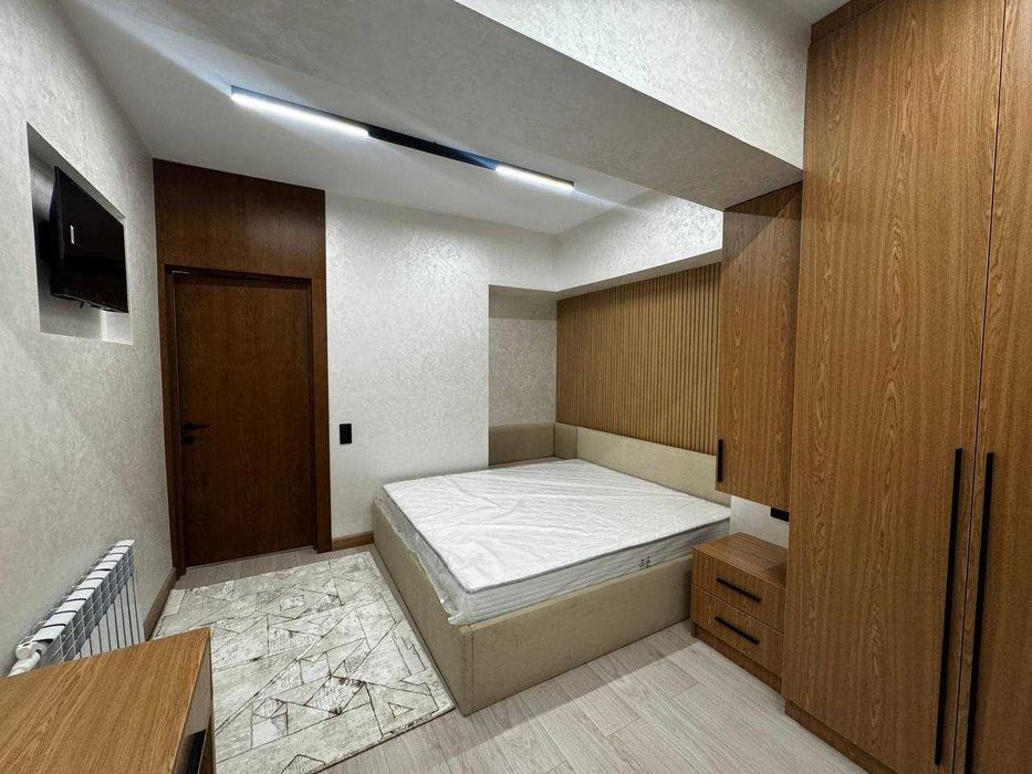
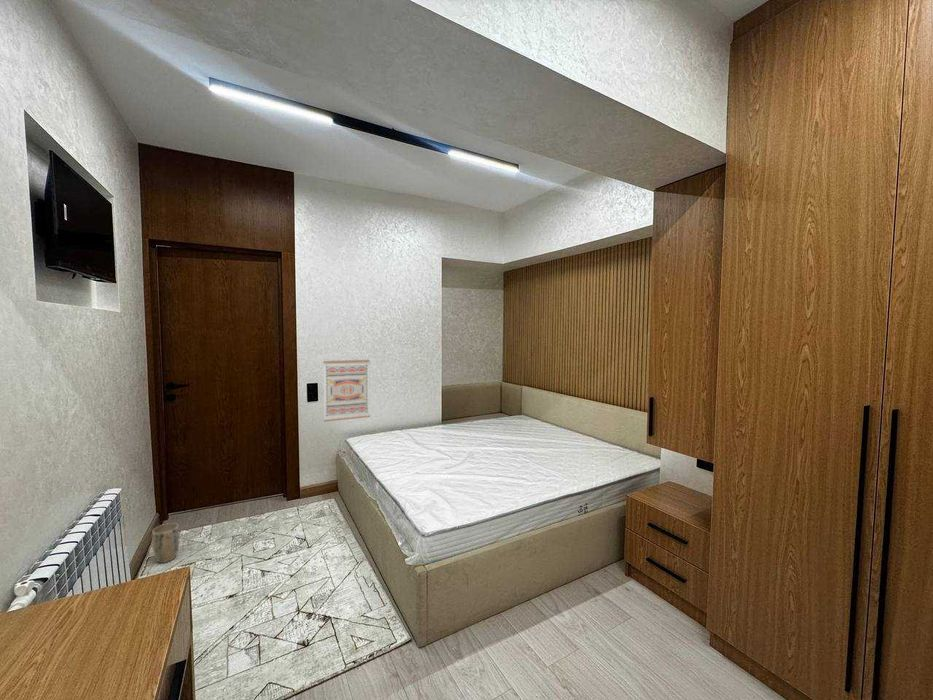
+ wall art [322,359,371,423]
+ plant pot [151,522,180,564]
